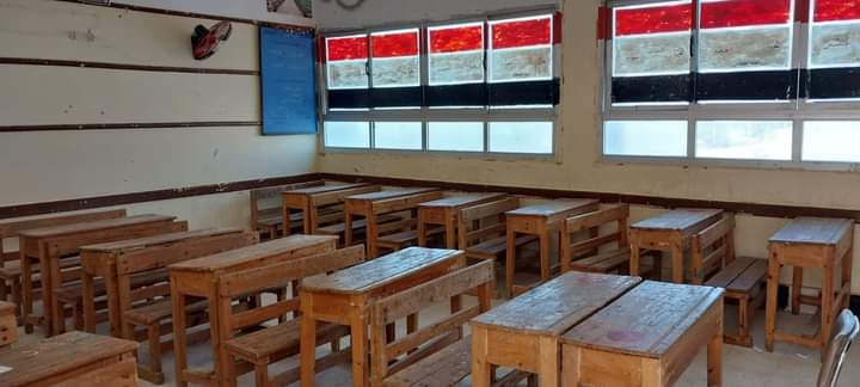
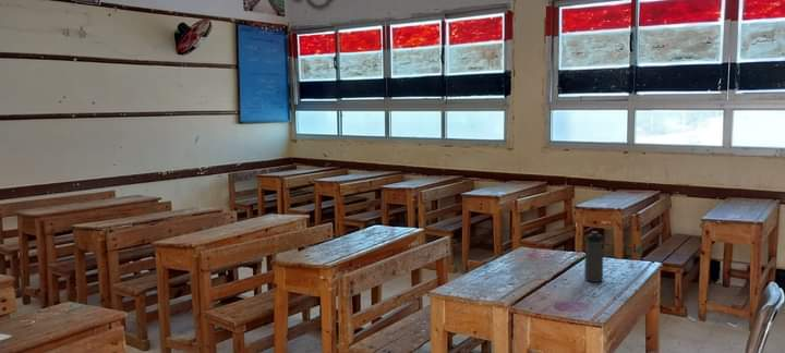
+ water bottle [583,230,605,283]
